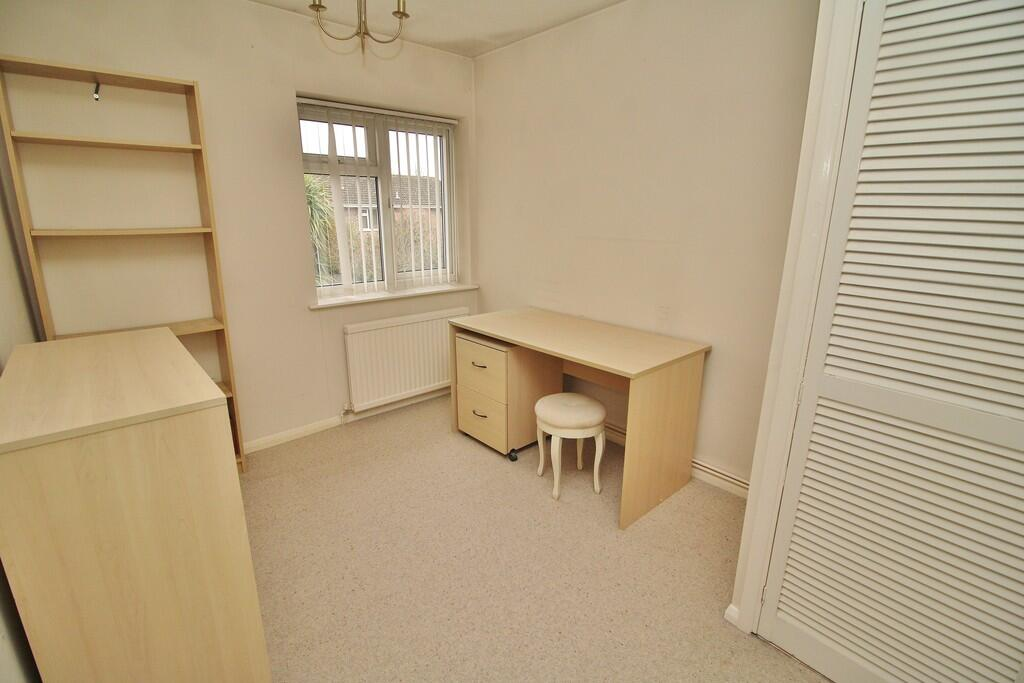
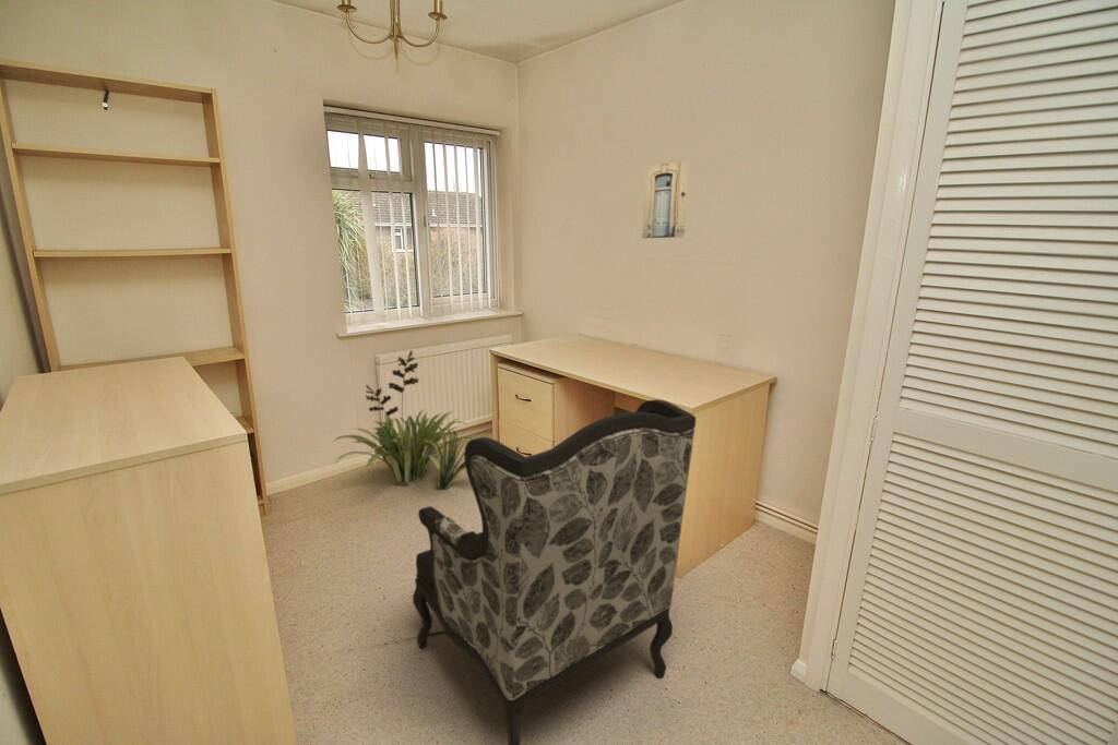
+ wall art [641,160,690,239]
+ indoor plant [332,350,474,491]
+ armchair [412,398,697,745]
